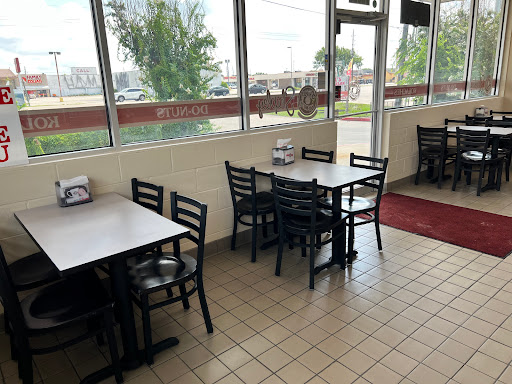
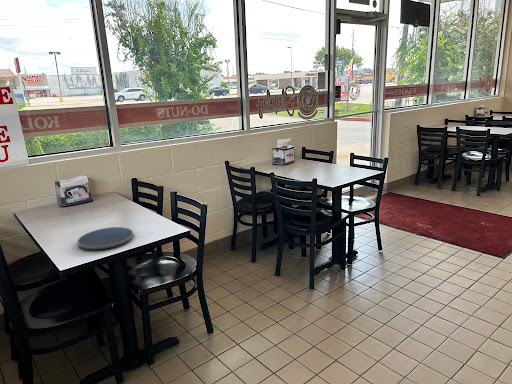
+ plate [76,226,135,250]
